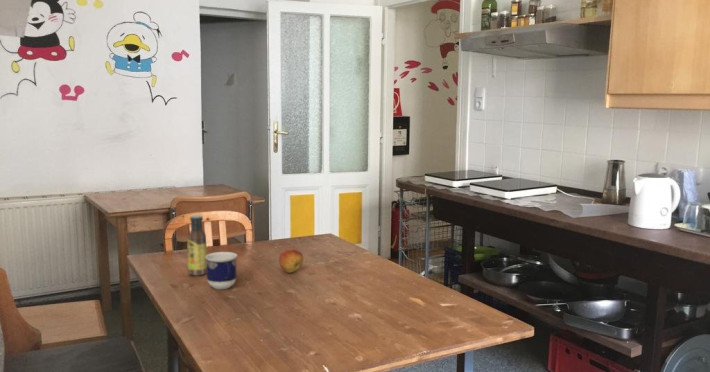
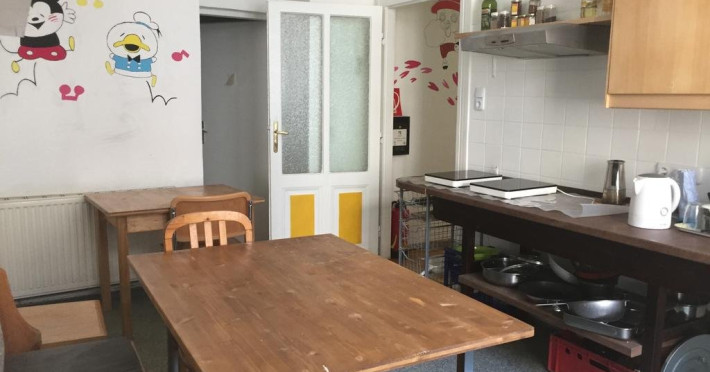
- sauce bottle [186,214,208,277]
- cup [206,251,238,290]
- fruit [278,248,304,274]
